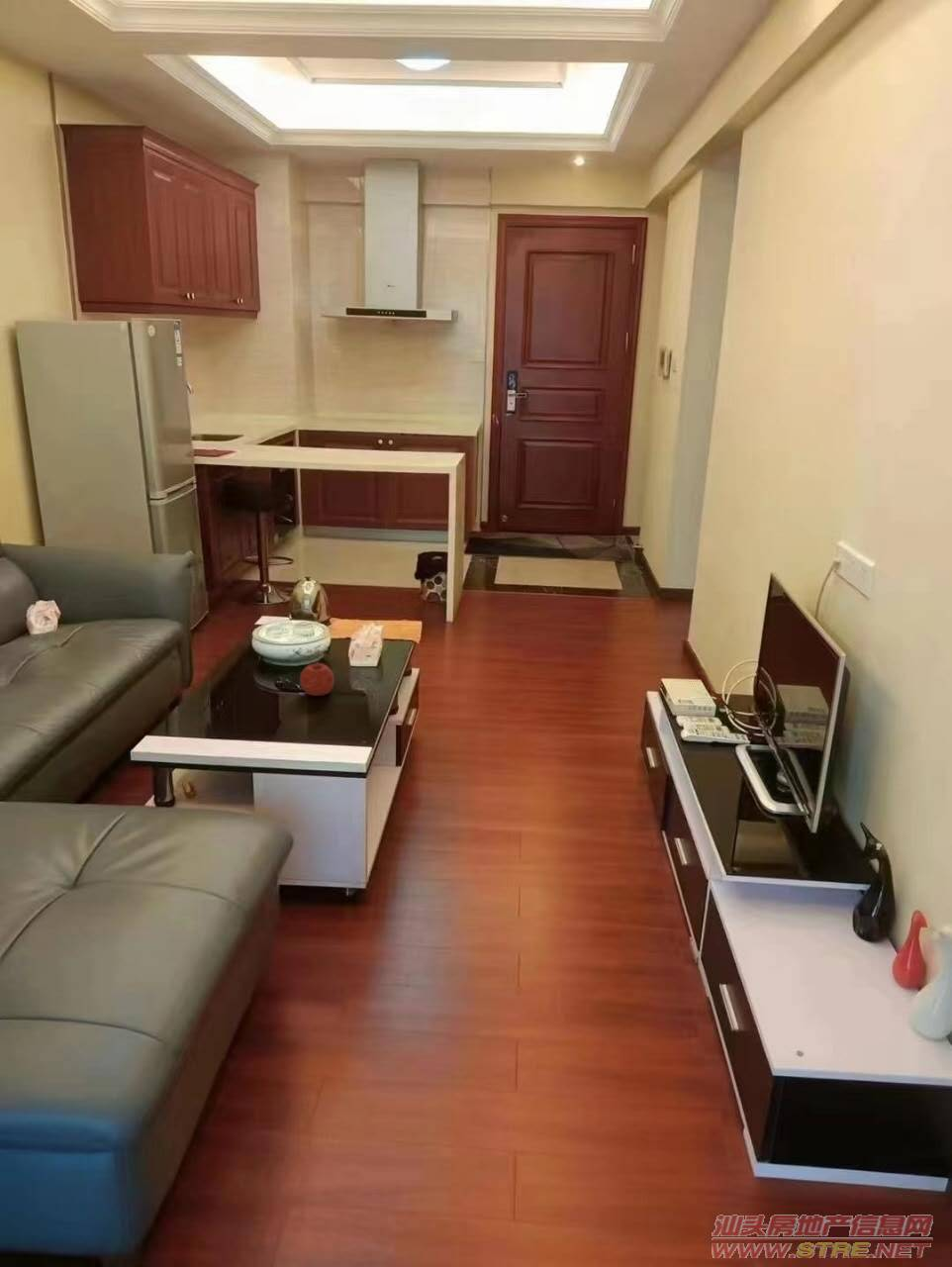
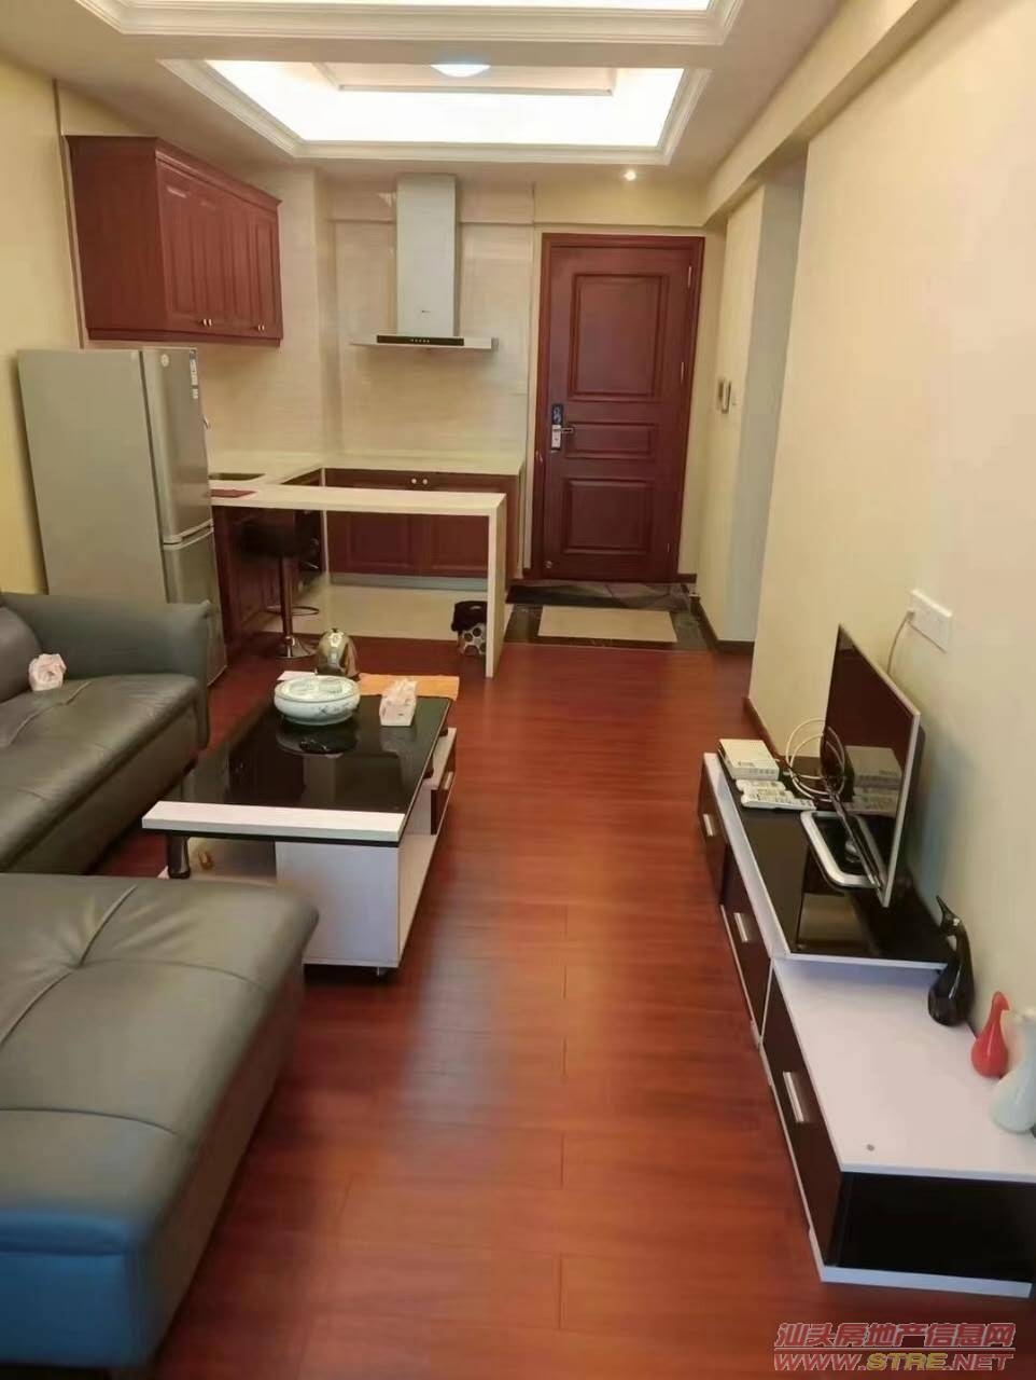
- fruit [299,660,335,697]
